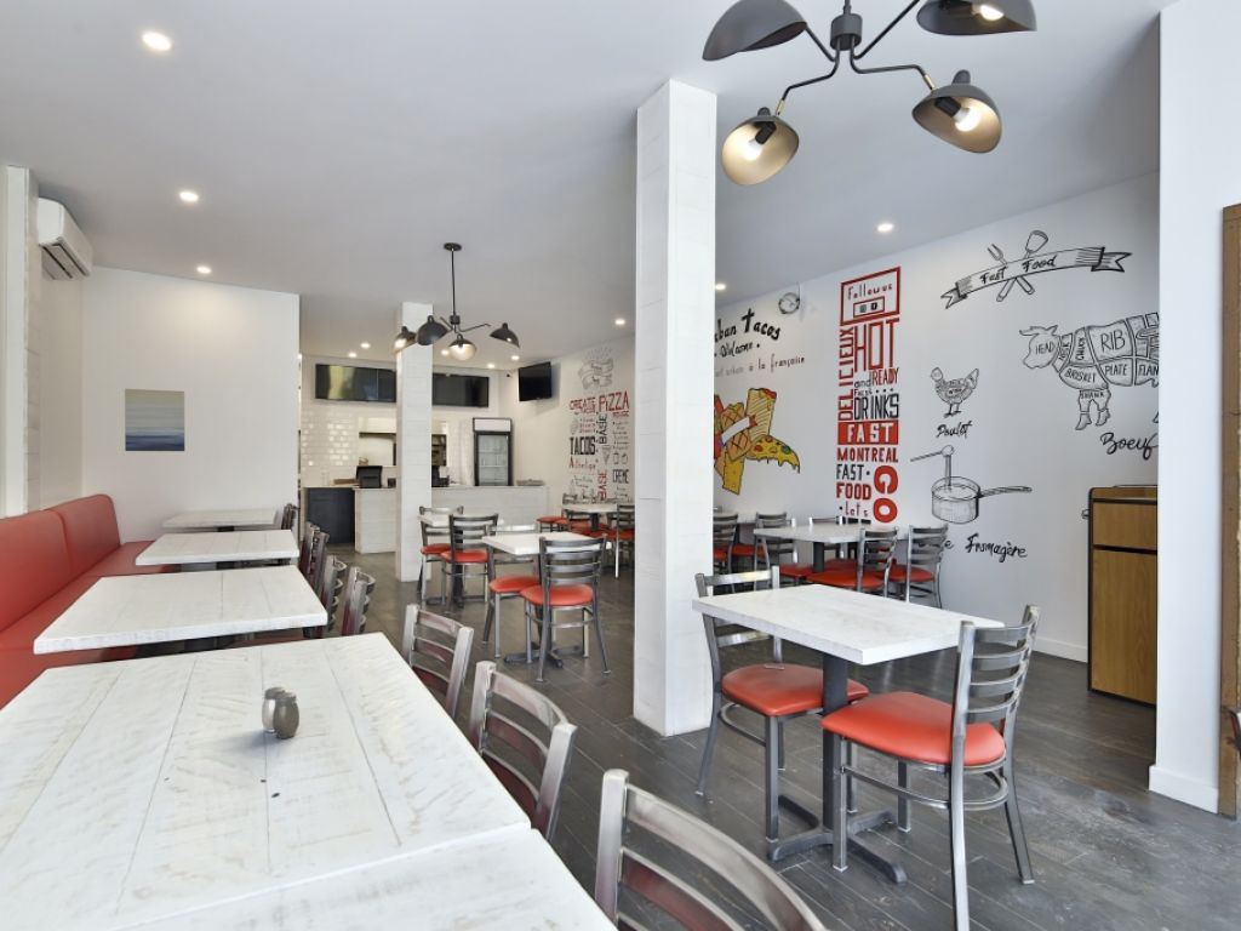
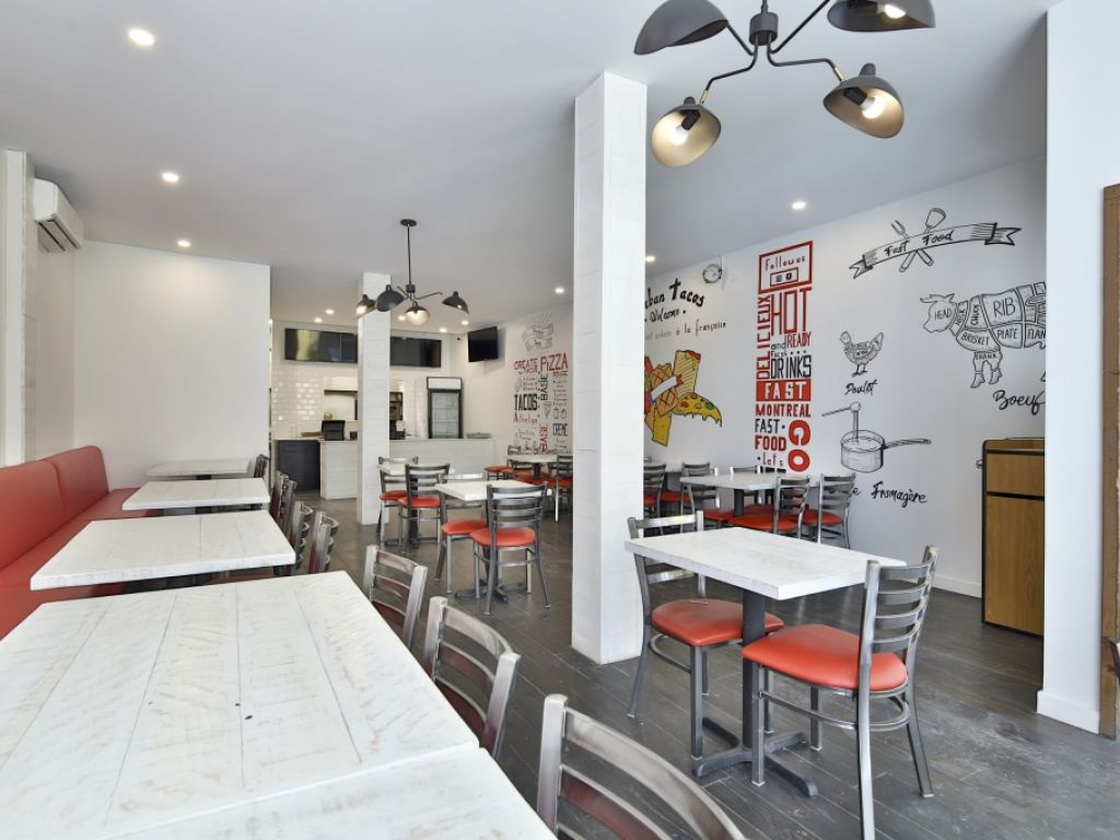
- wall art [124,388,185,452]
- salt and pepper shaker [261,686,301,739]
